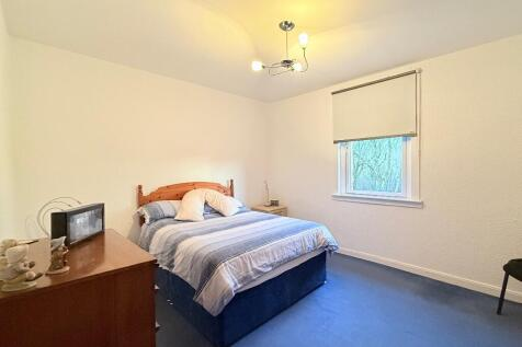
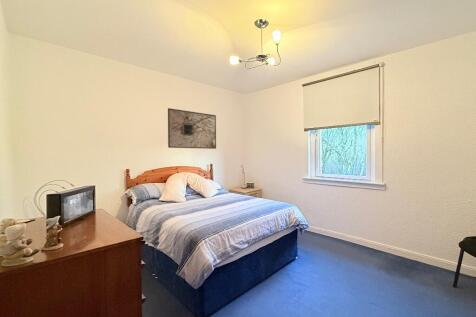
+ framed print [167,107,217,150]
